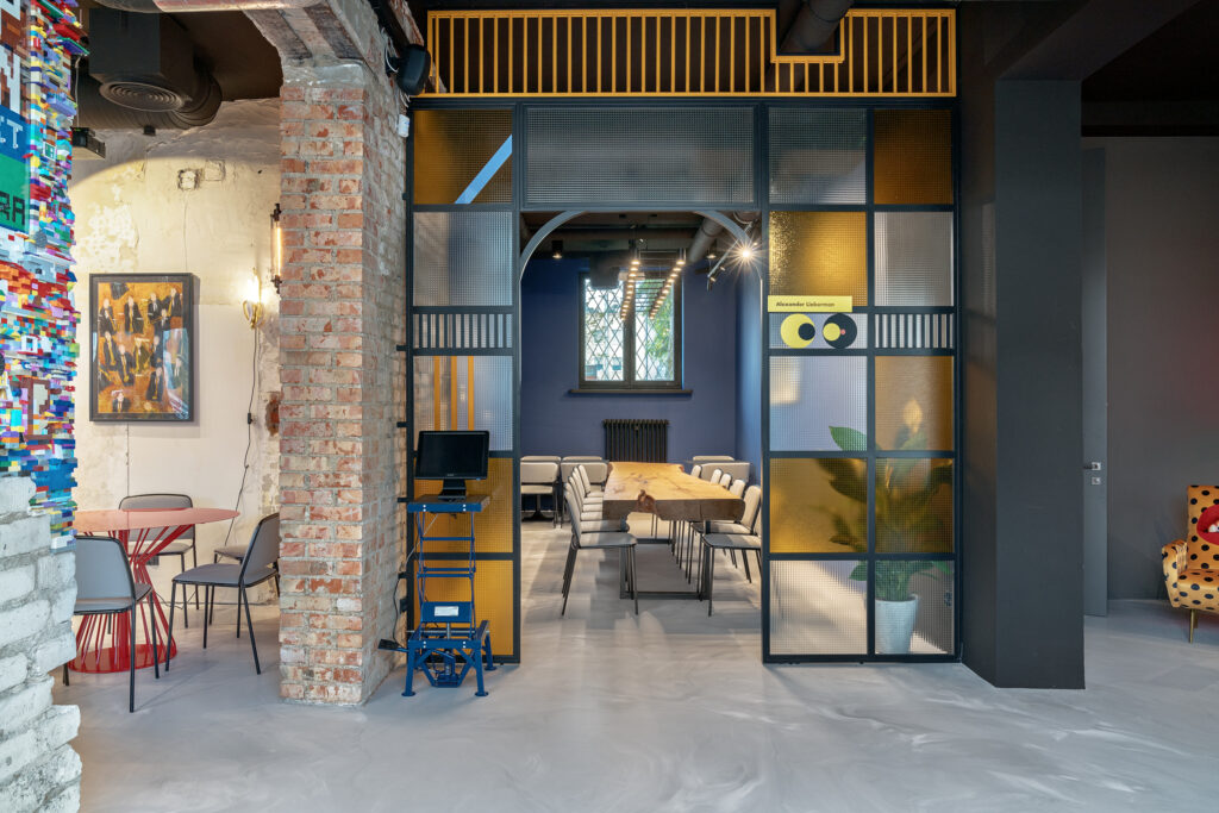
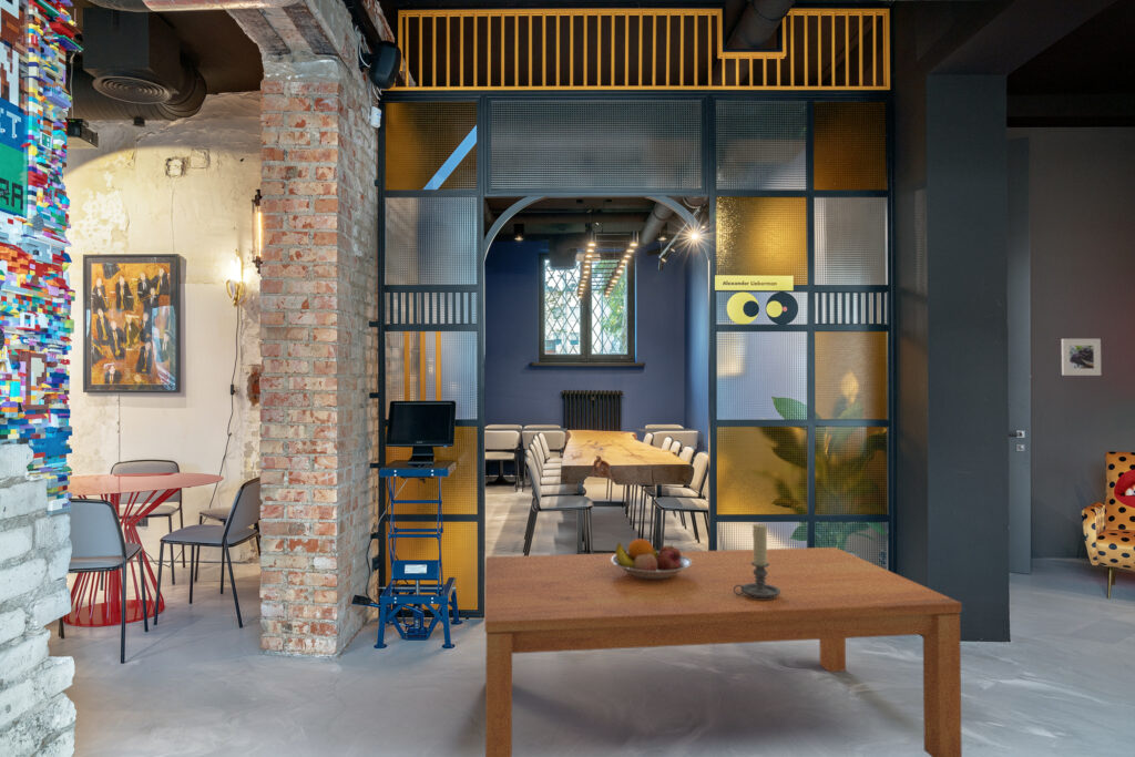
+ fruit bowl [612,538,692,580]
+ candle holder [734,523,780,599]
+ dining table [484,546,963,757]
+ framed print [1061,338,1102,377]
